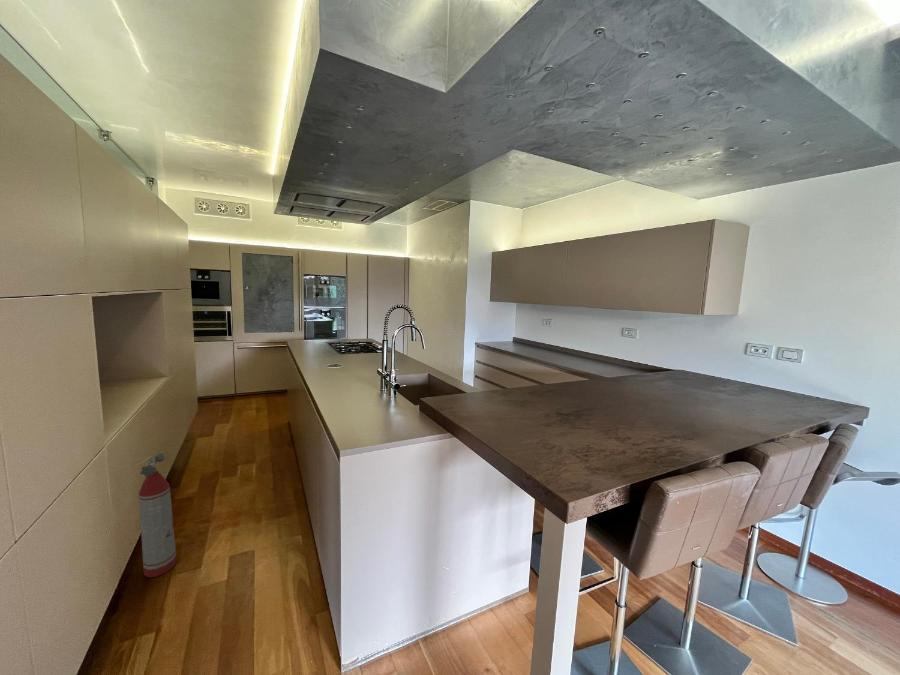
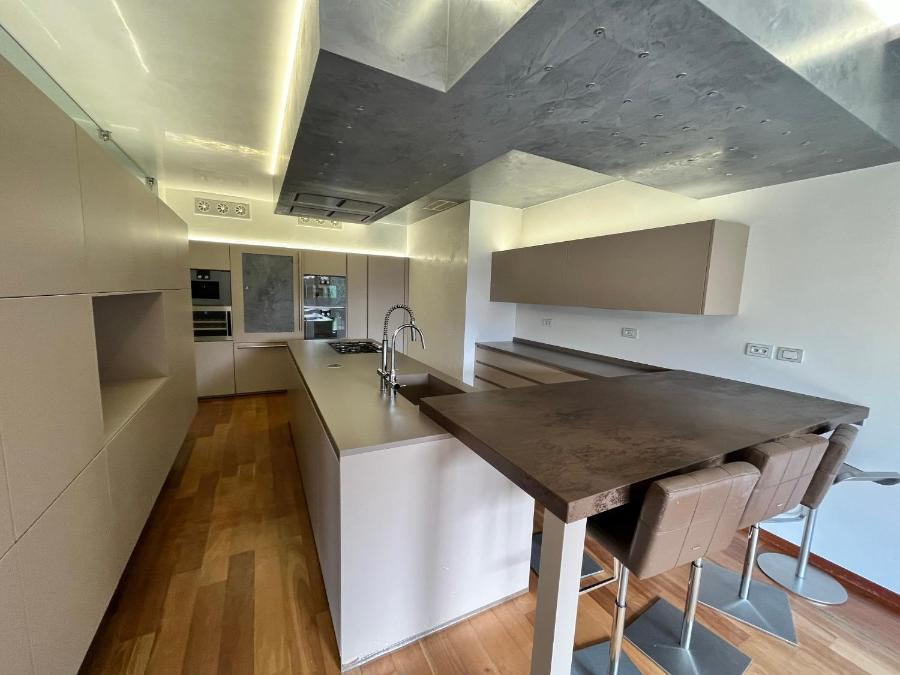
- fire extinguisher [138,452,178,578]
